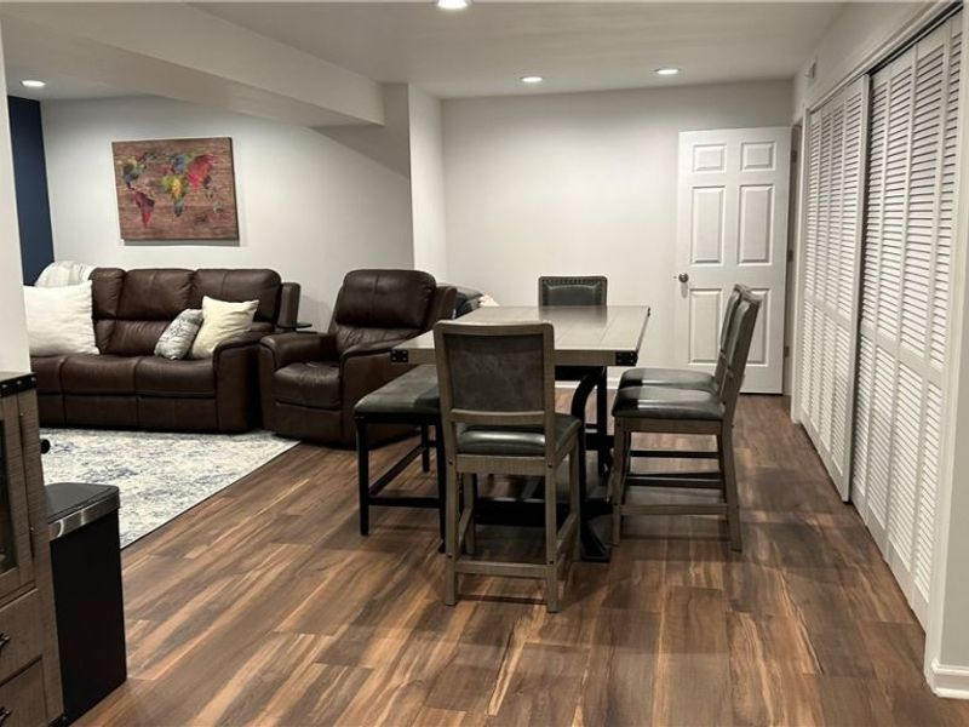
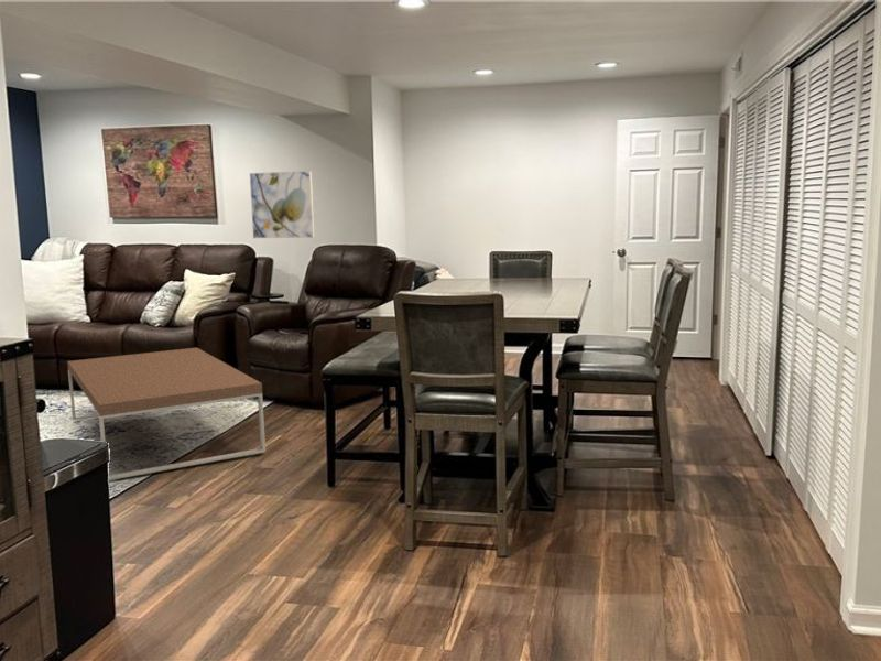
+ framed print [249,170,316,239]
+ coffee table [66,347,267,481]
